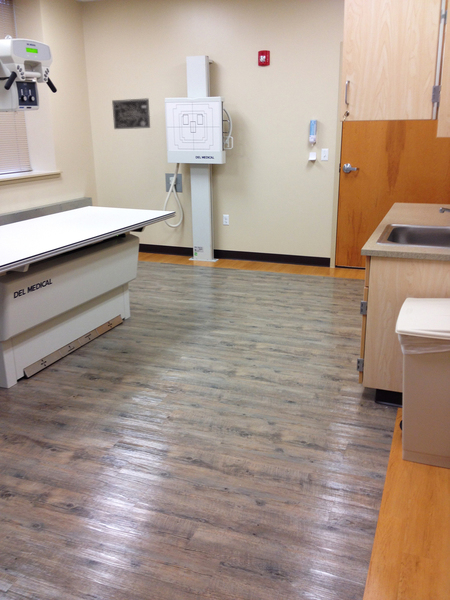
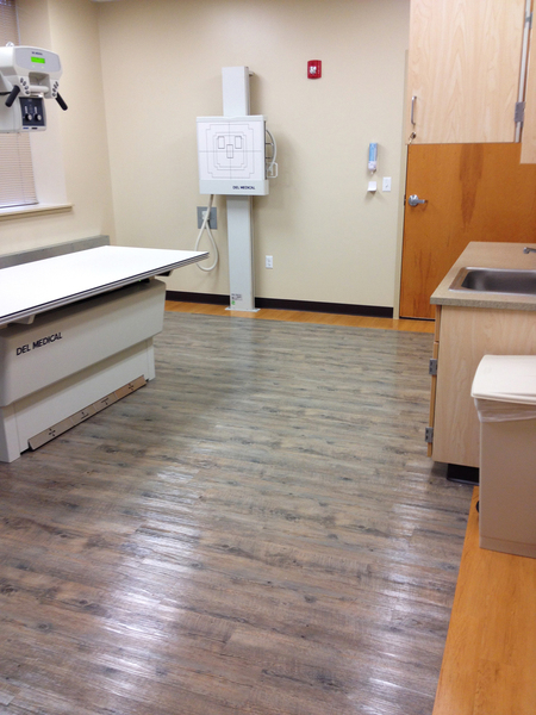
- wall art [111,97,151,130]
